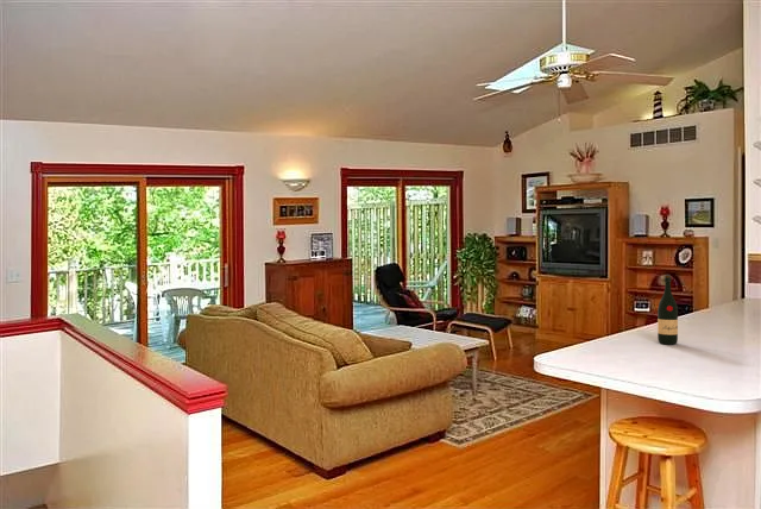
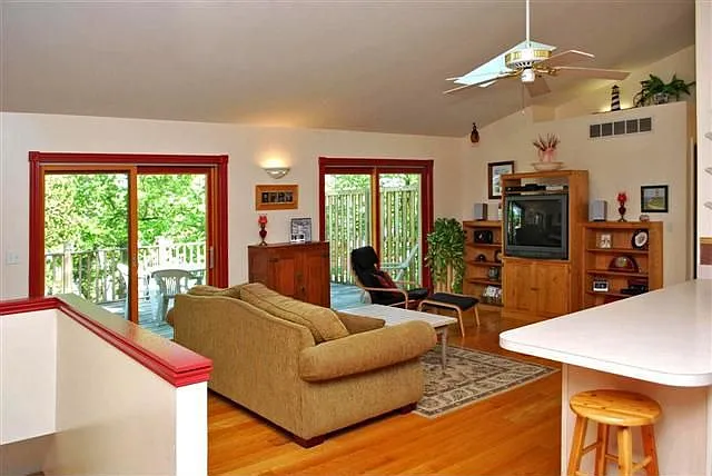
- wine bottle [656,274,679,345]
